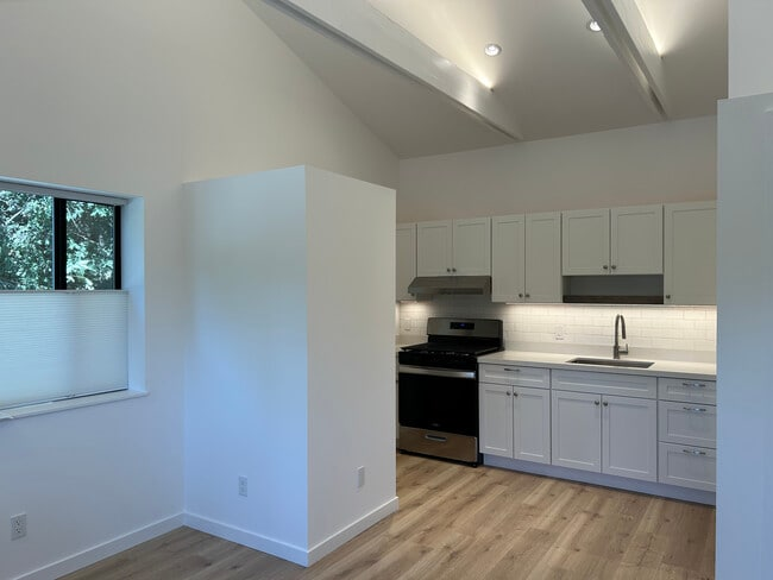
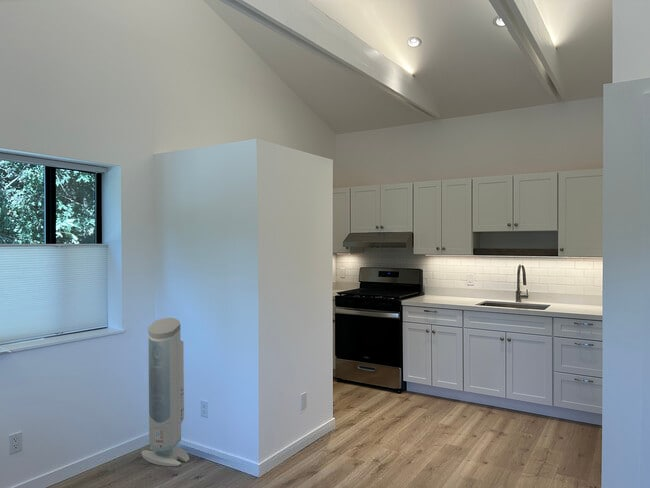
+ air purifier [140,317,191,467]
